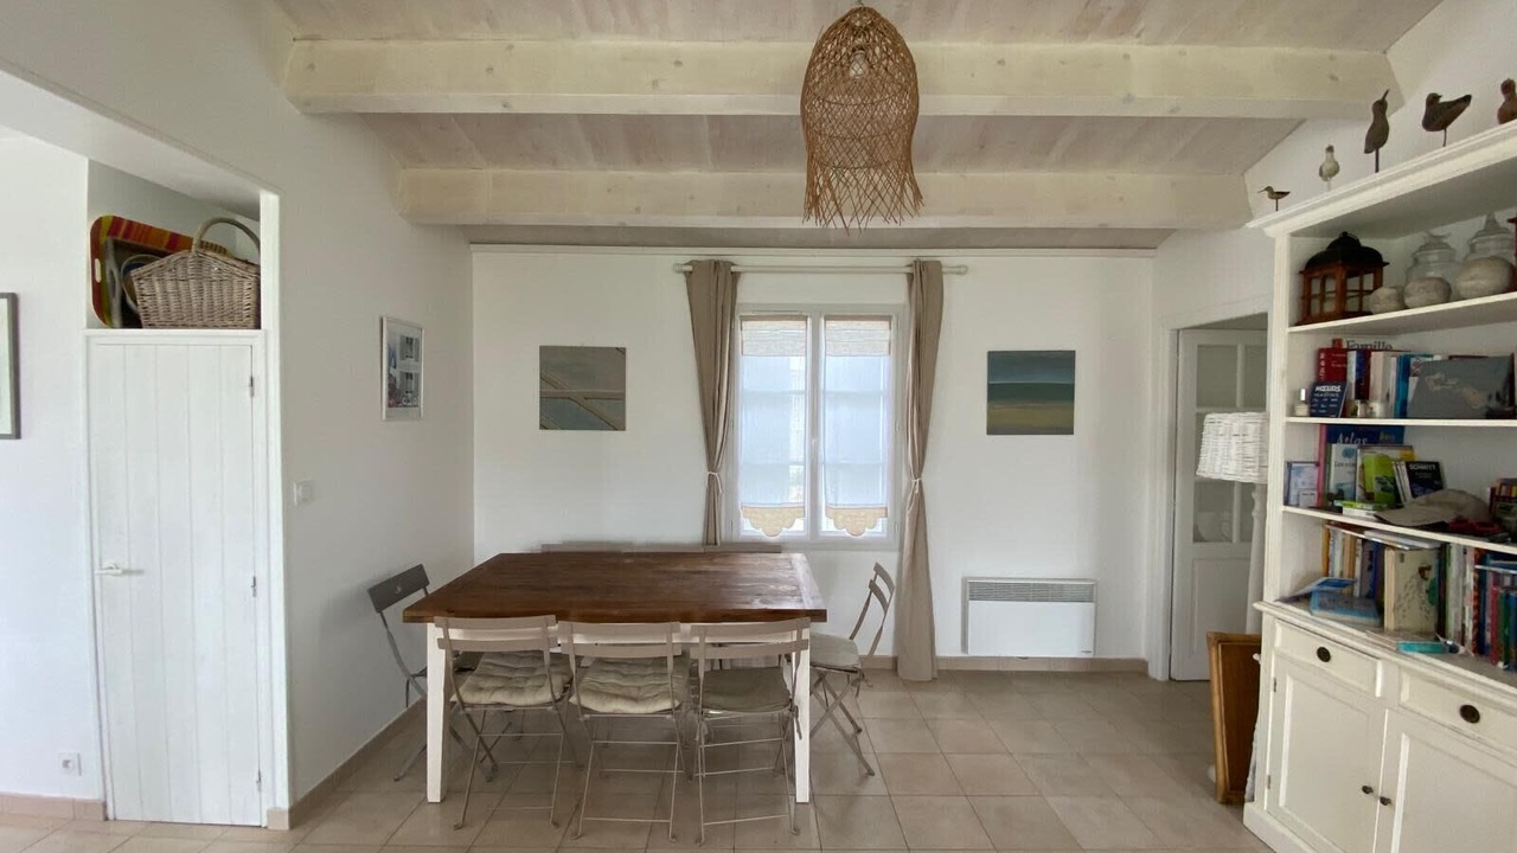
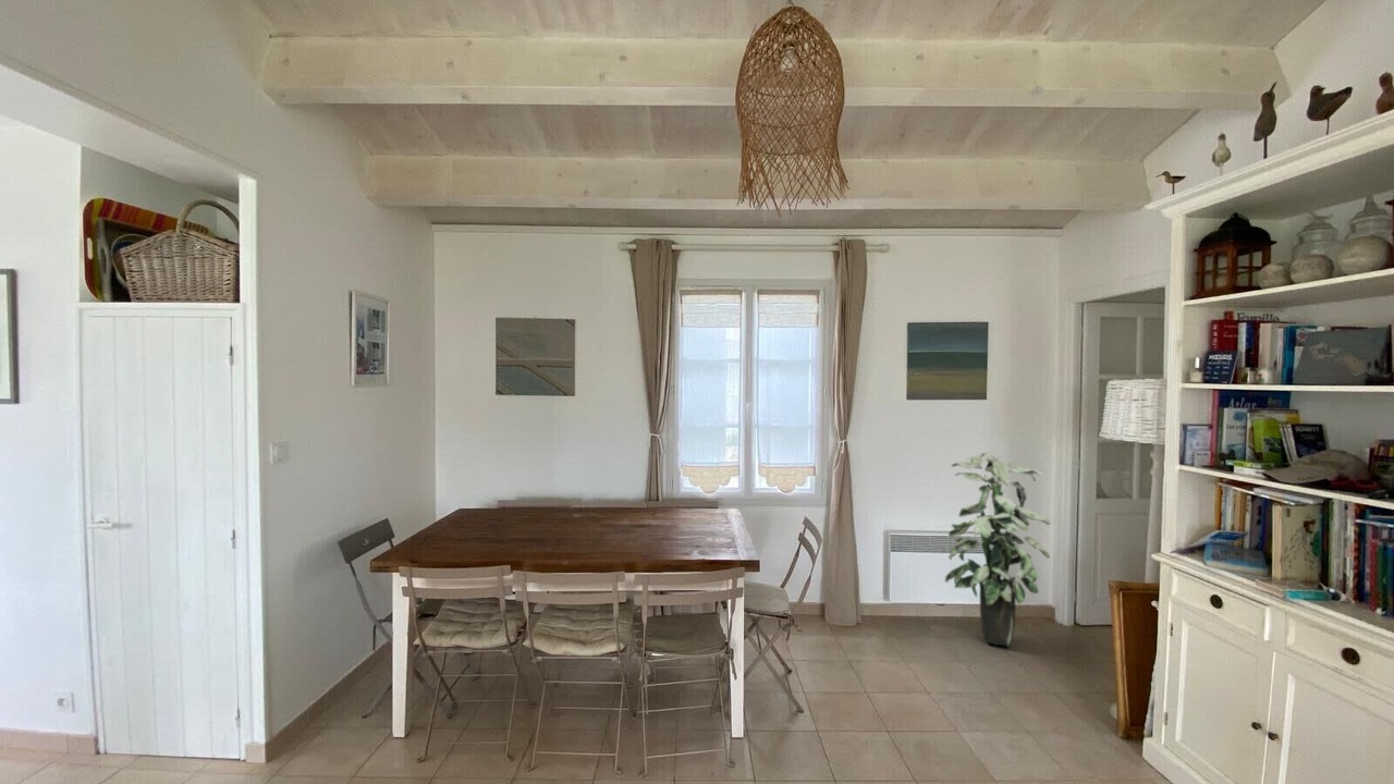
+ indoor plant [944,452,1051,648]
